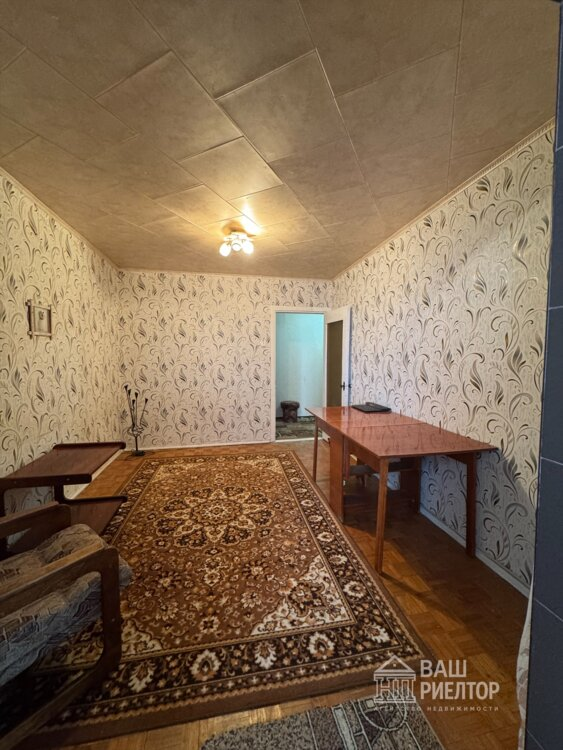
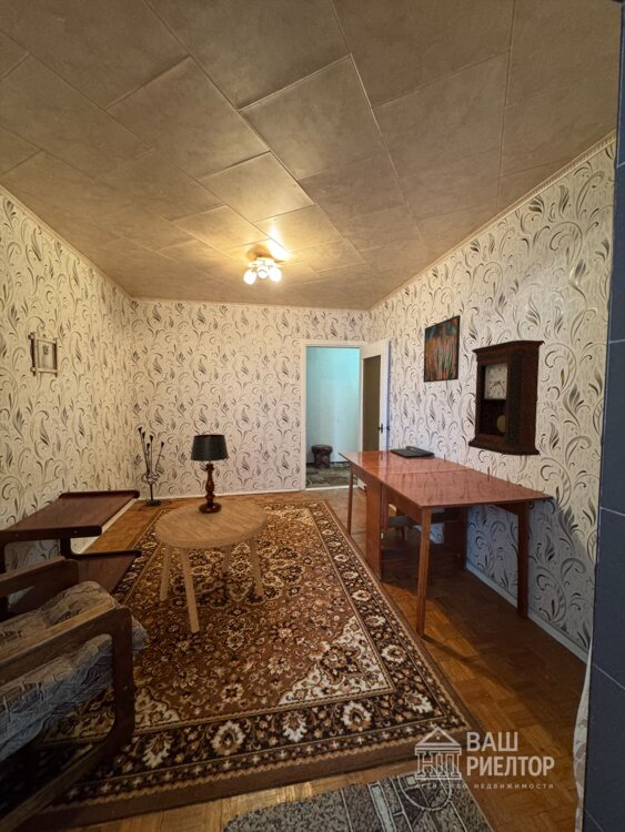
+ pendulum clock [466,339,545,457]
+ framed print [422,314,462,384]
+ table lamp [189,433,230,514]
+ side table [154,499,269,633]
